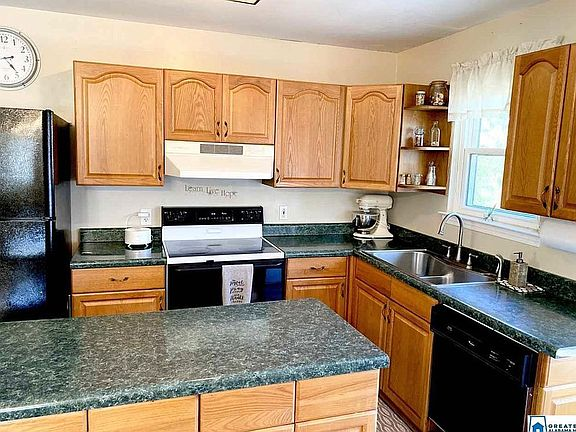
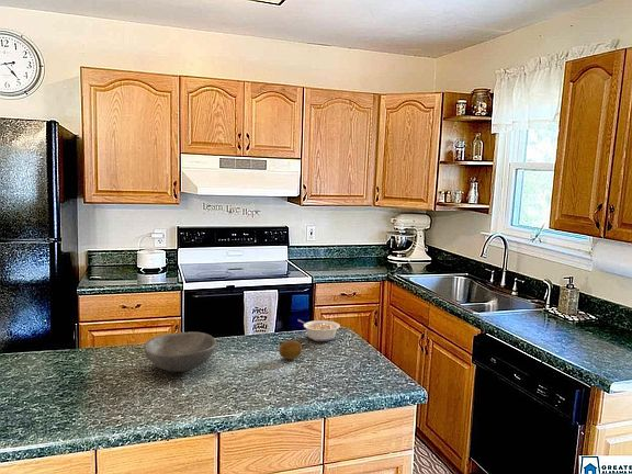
+ fruit [278,339,303,360]
+ bowl [143,330,217,373]
+ legume [297,318,341,342]
